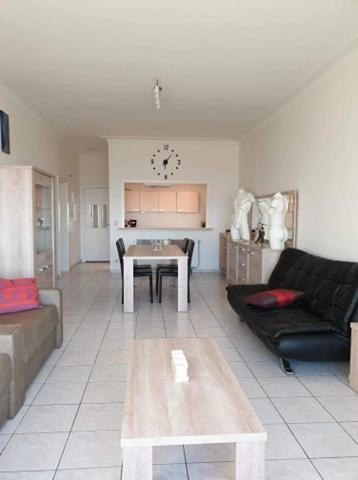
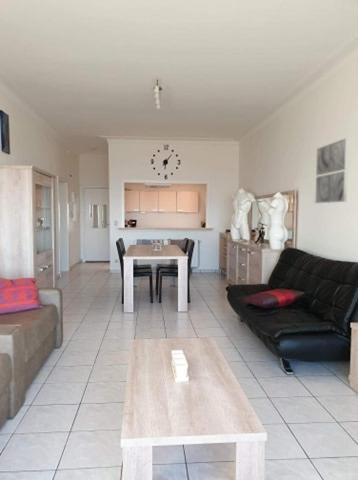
+ wall art [314,137,350,204]
